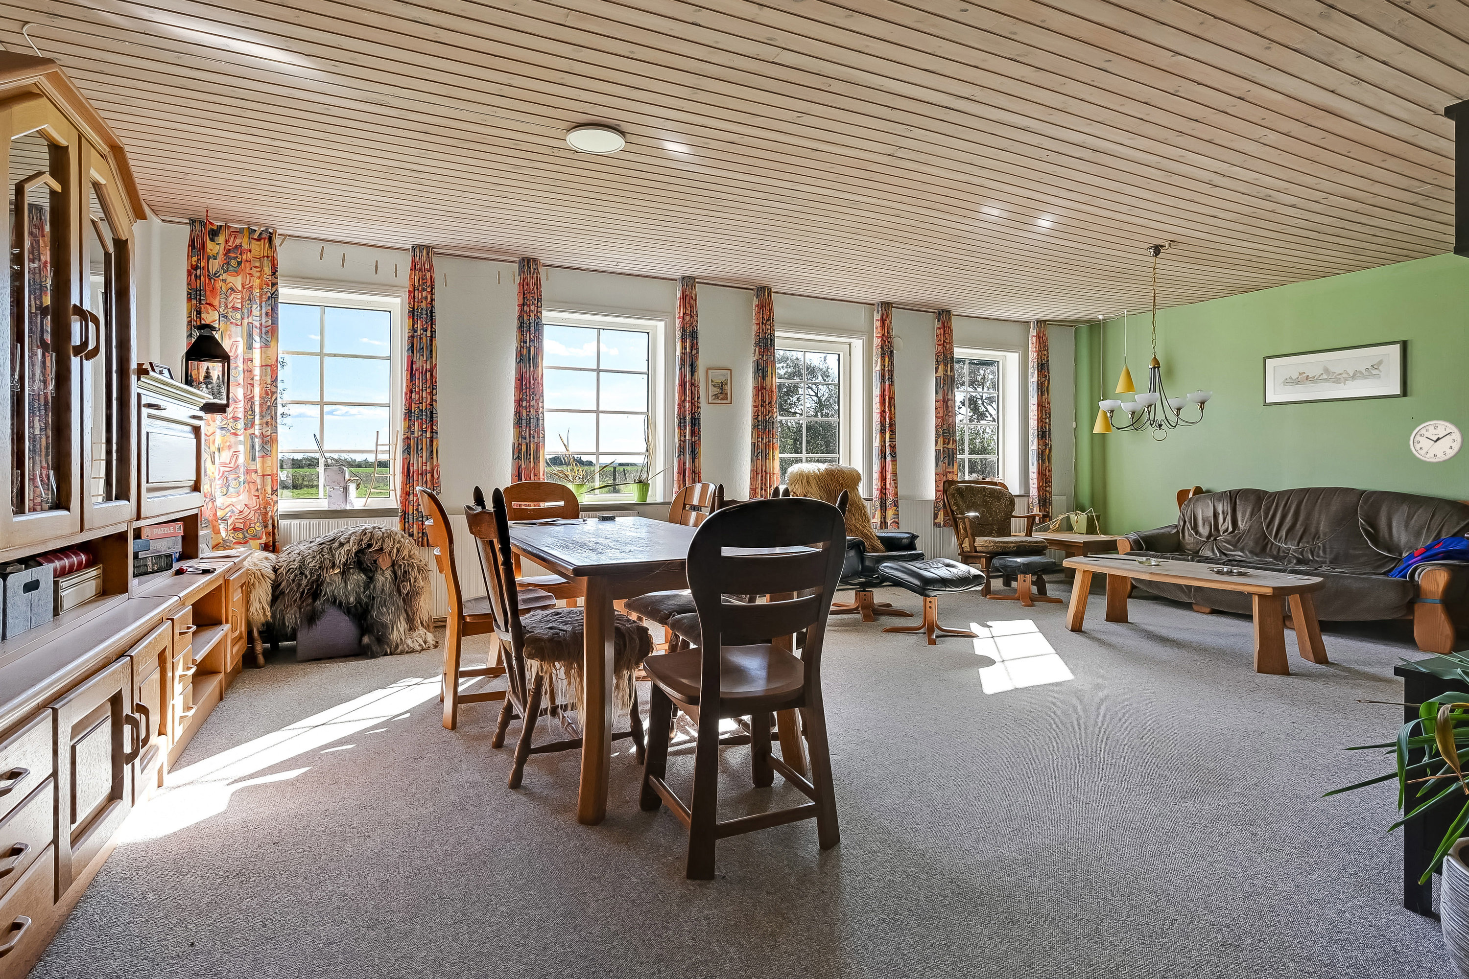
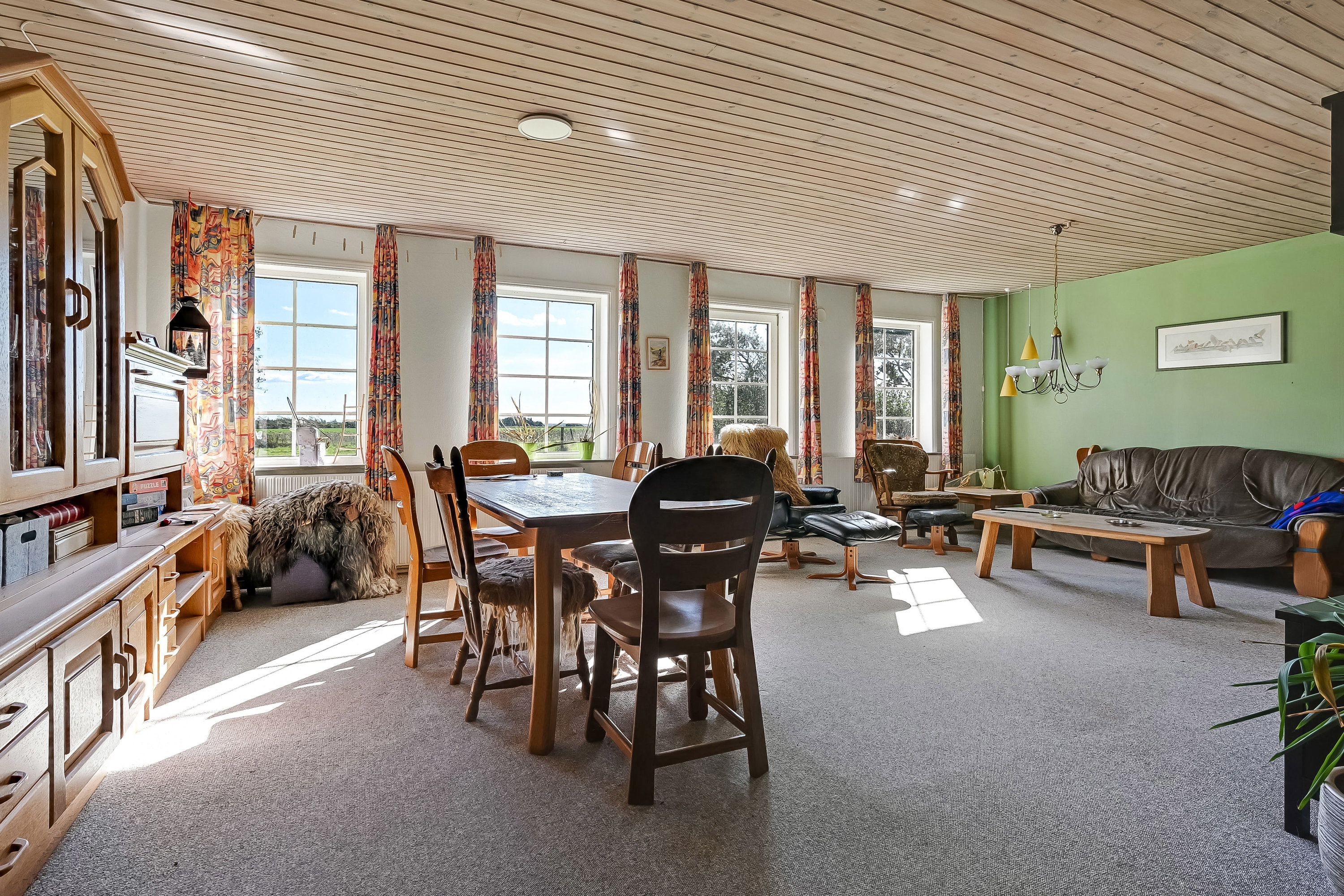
- wall clock [1409,420,1465,463]
